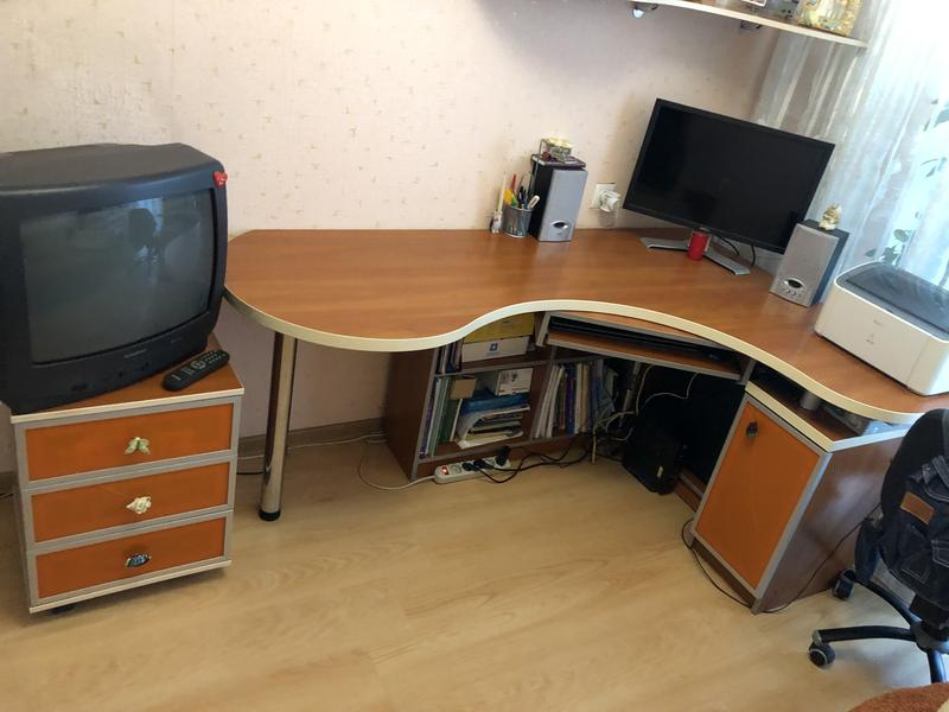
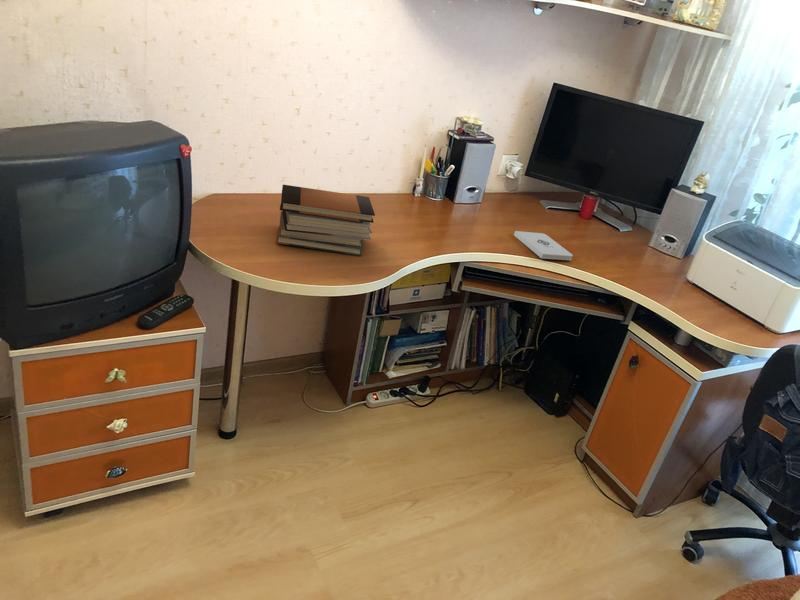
+ book stack [275,184,376,257]
+ notepad [513,230,574,261]
